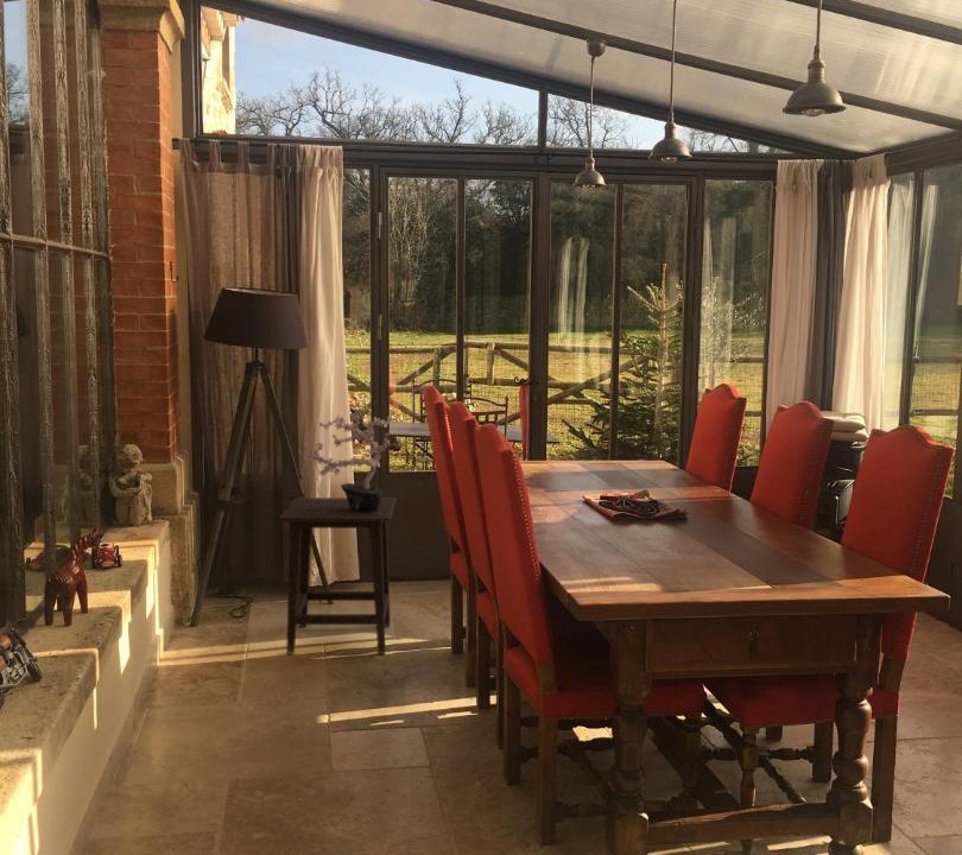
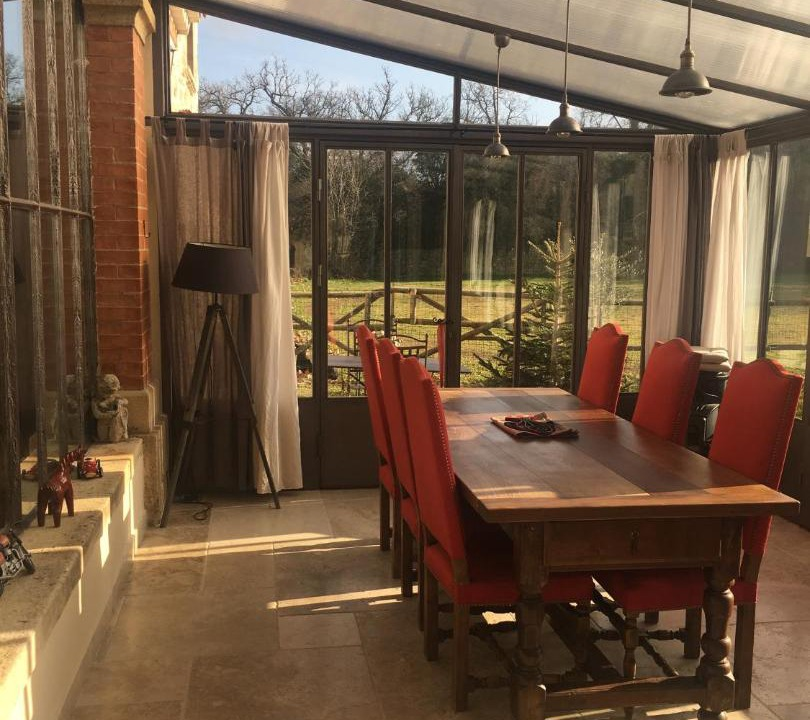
- potted plant [297,408,397,513]
- side table [278,496,397,656]
